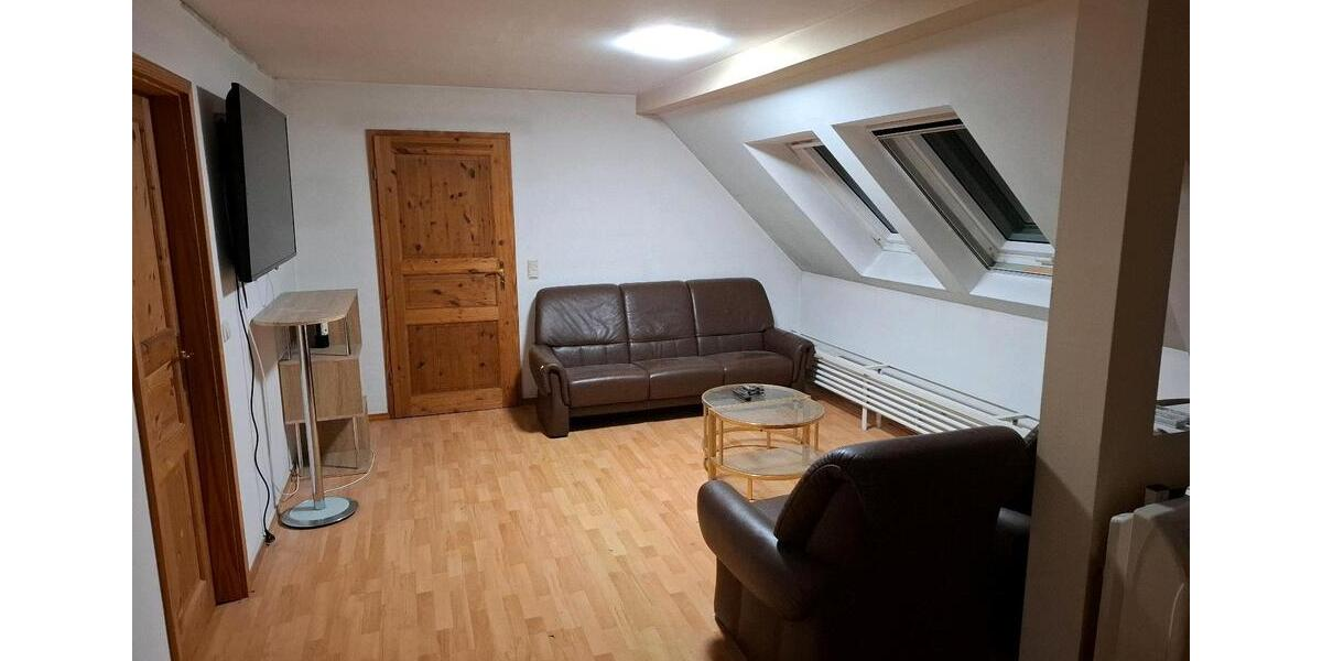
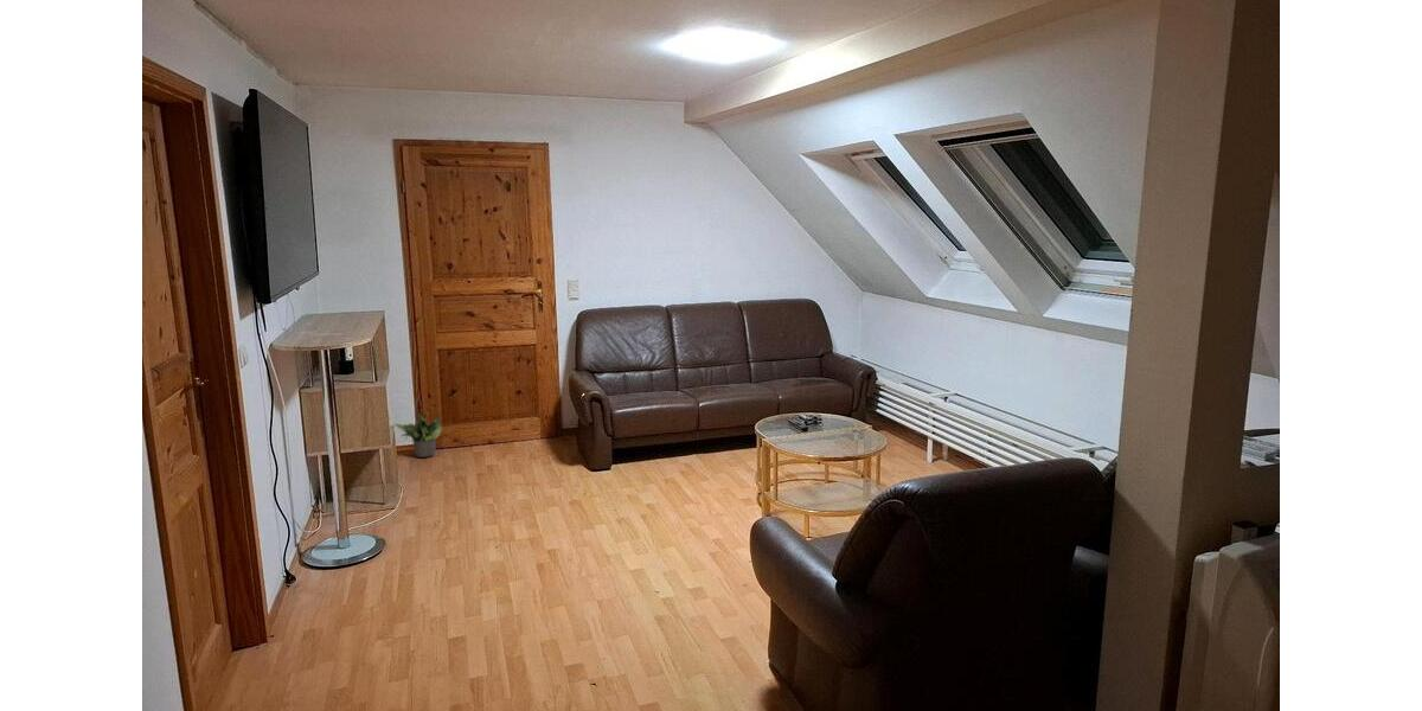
+ potted plant [392,411,444,459]
